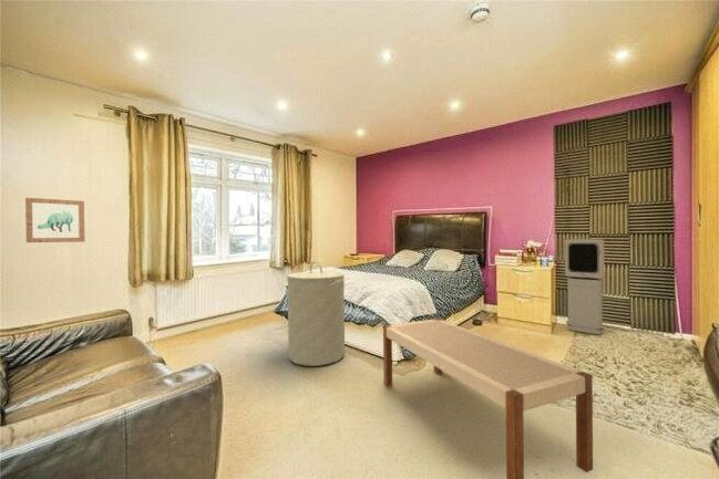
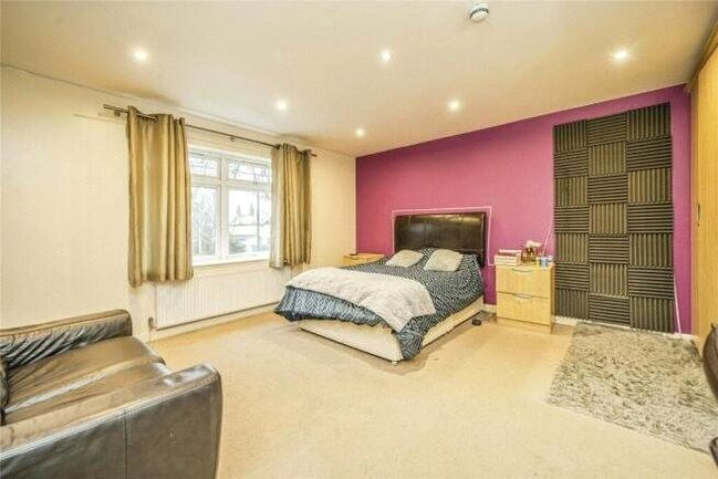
- bench [382,317,594,479]
- laundry hamper [286,260,346,367]
- air purifier [564,238,606,335]
- wall art [24,197,86,243]
